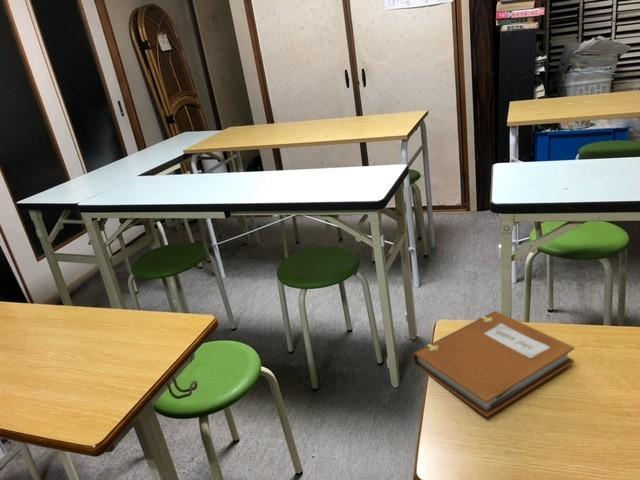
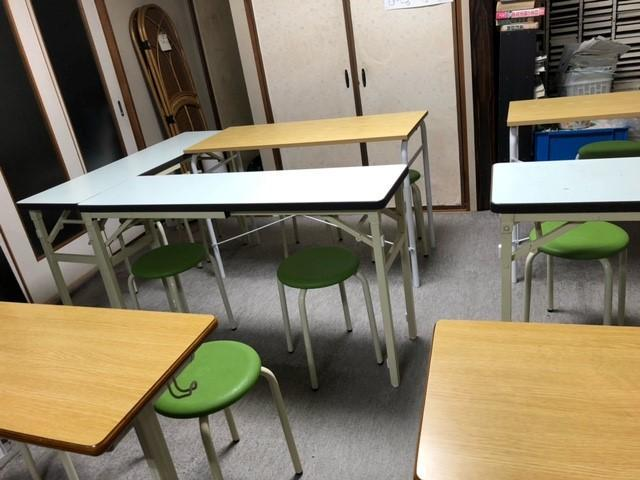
- notebook [411,310,575,418]
